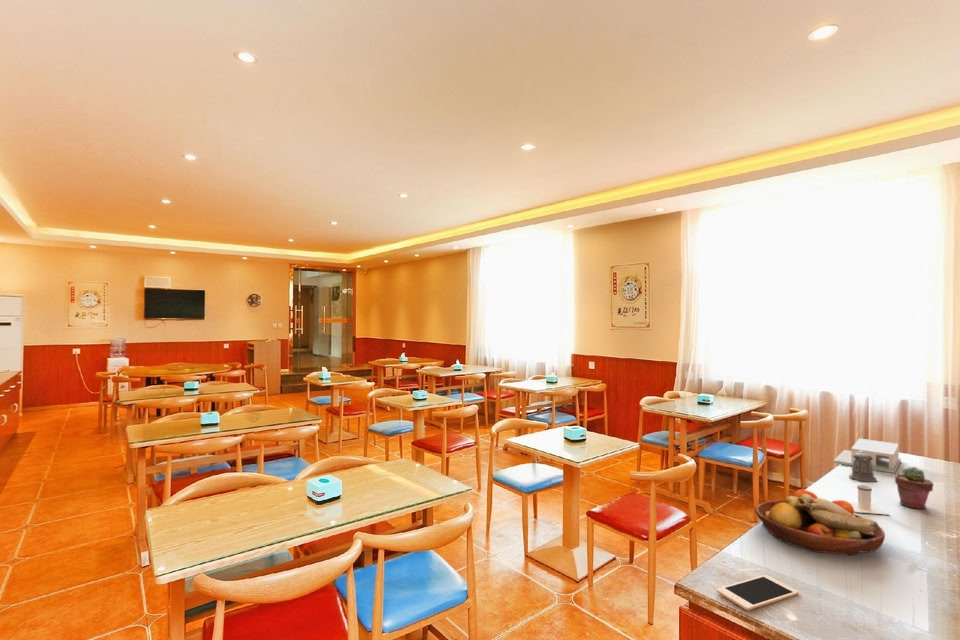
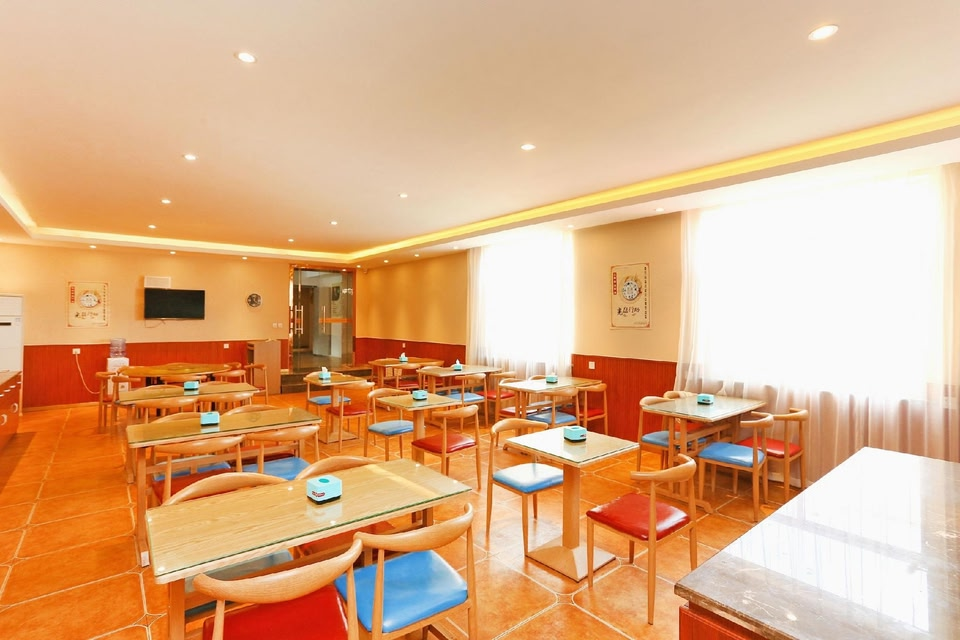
- salt shaker [848,484,891,516]
- fruit bowl [754,489,886,556]
- pepper shaker [848,451,878,483]
- tissue box [832,438,902,474]
- cell phone [716,574,799,611]
- potted succulent [894,466,934,510]
